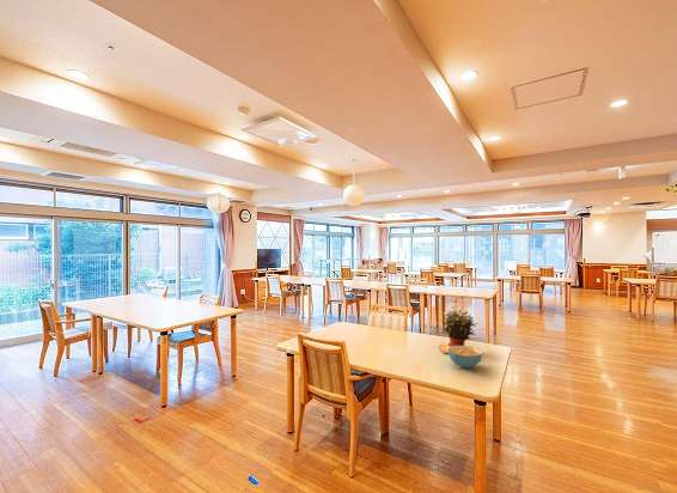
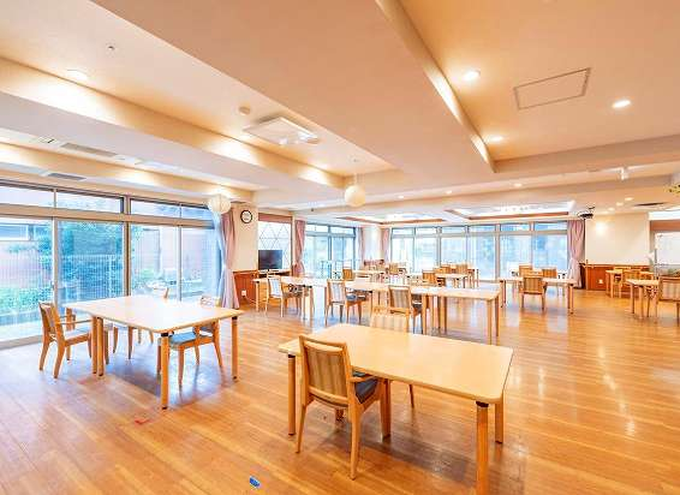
- cereal bowl [447,345,483,370]
- flower arrangement [437,305,478,354]
